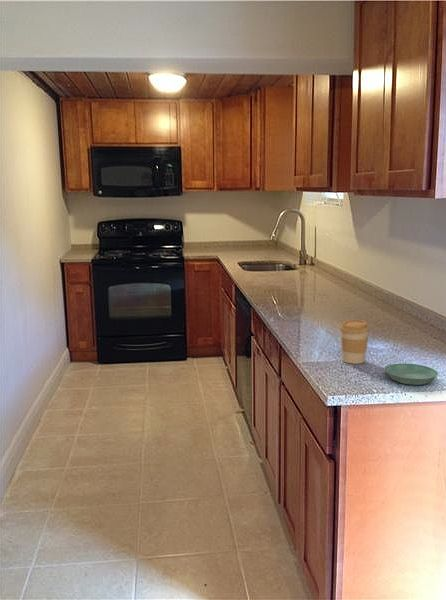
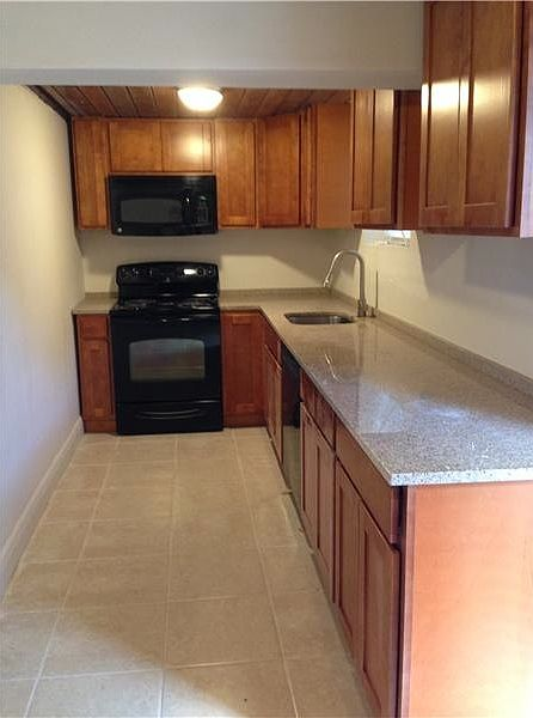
- coffee cup [339,319,370,365]
- saucer [384,362,439,386]
